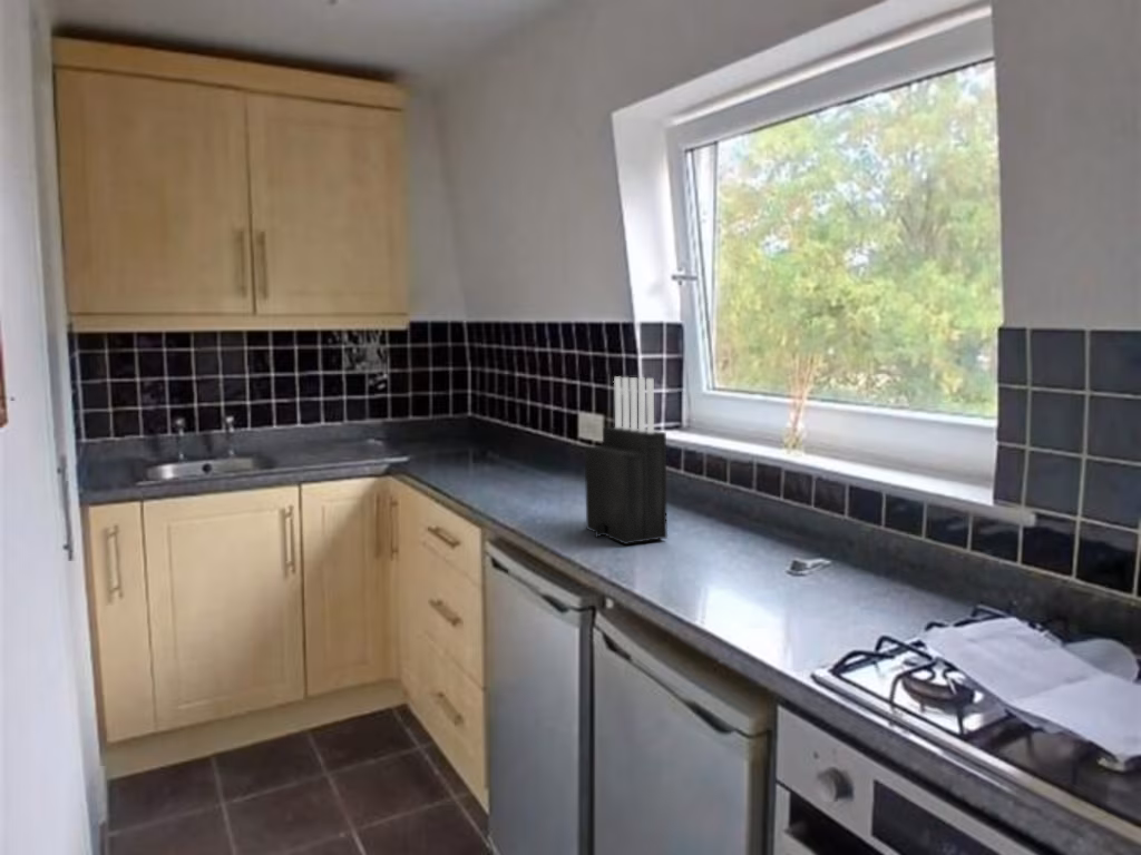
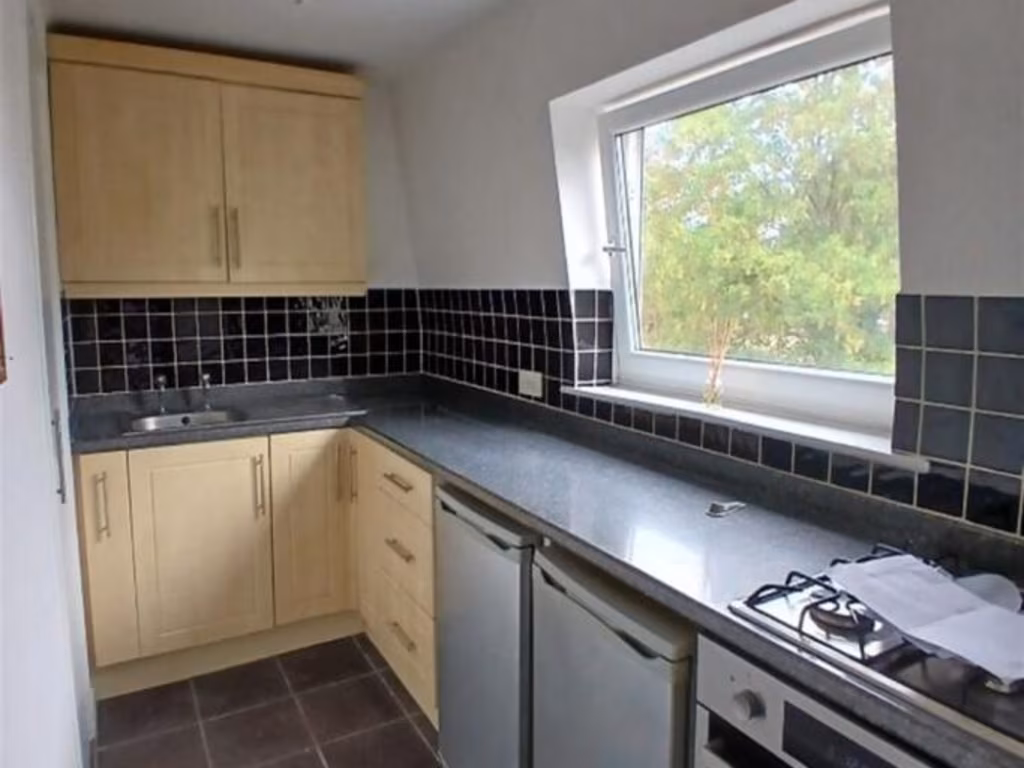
- knife block [584,376,669,546]
